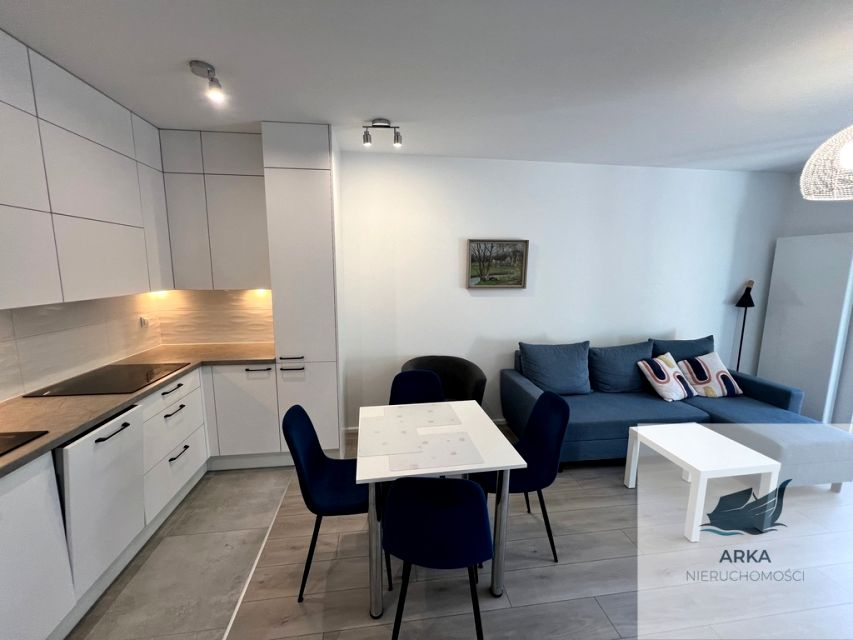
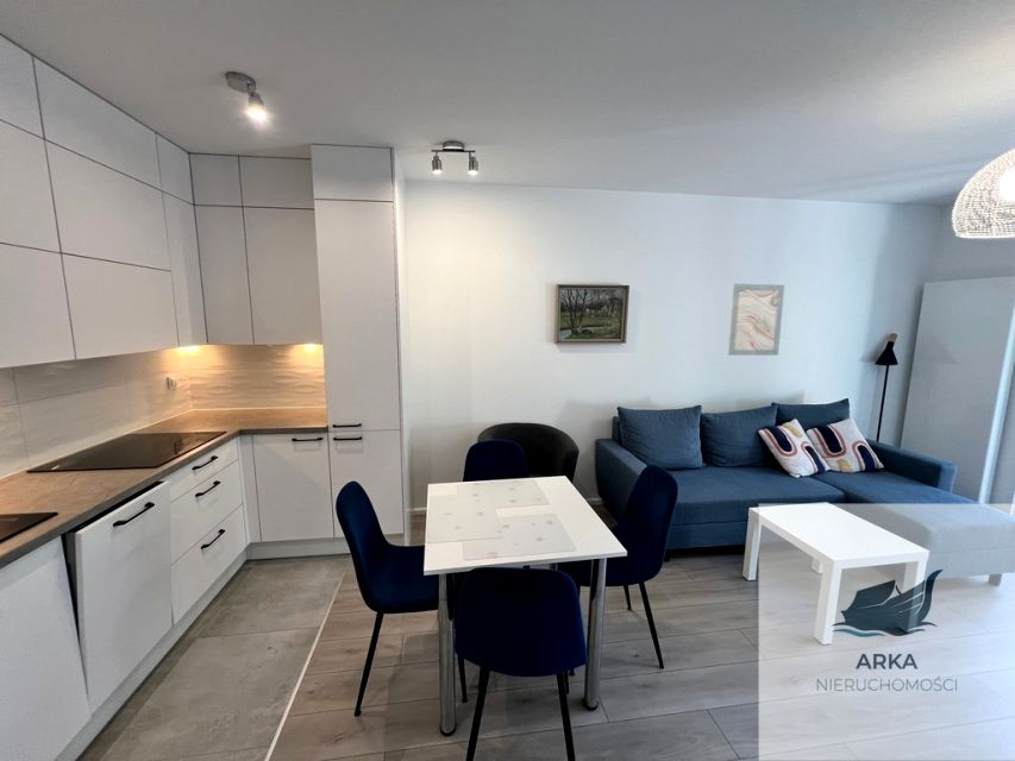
+ wall art [726,283,785,357]
